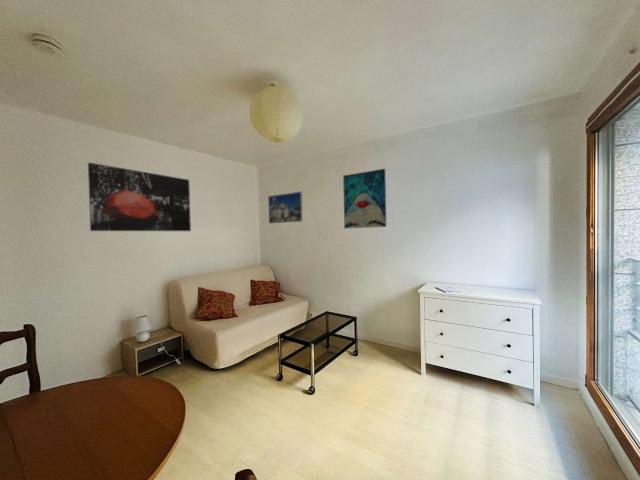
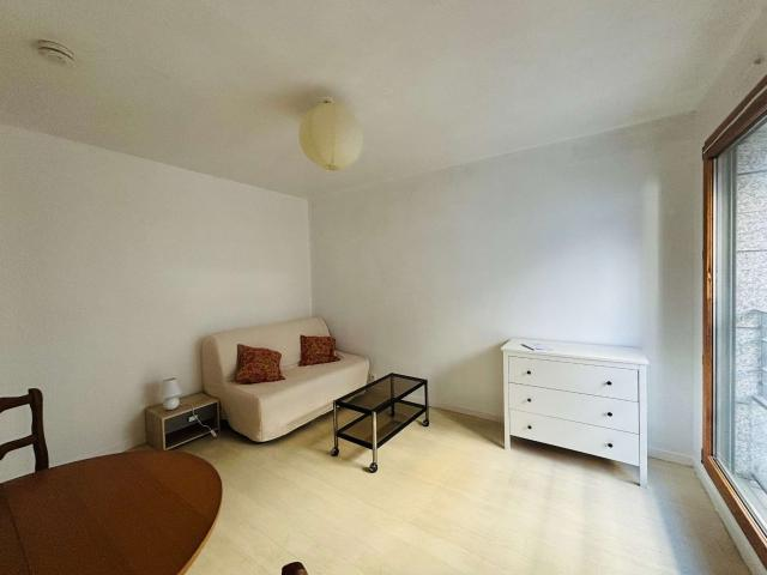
- wall art [87,162,192,232]
- wall art [342,168,387,229]
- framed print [267,190,304,225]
